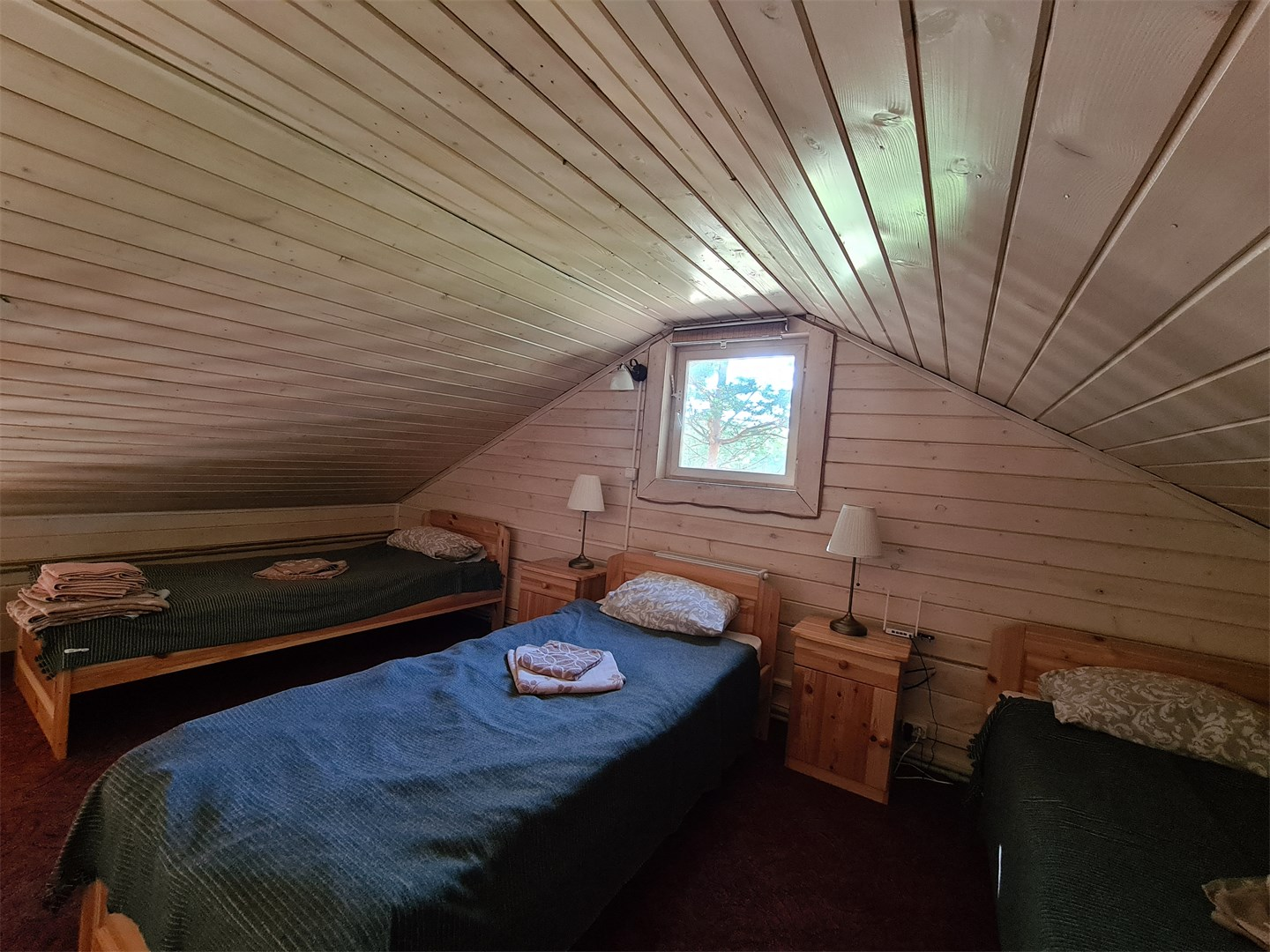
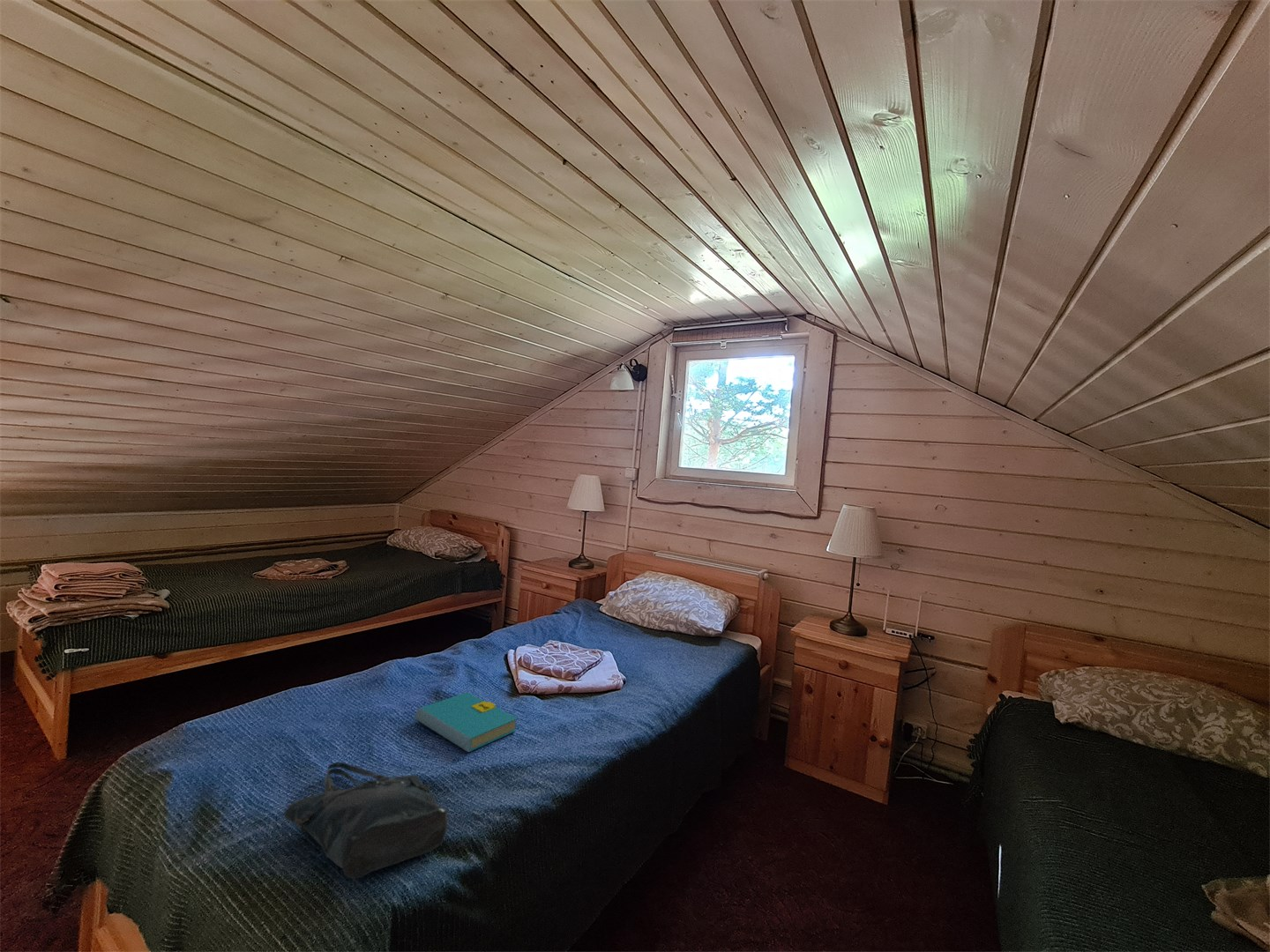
+ tote bag [283,762,448,880]
+ book [415,691,518,753]
